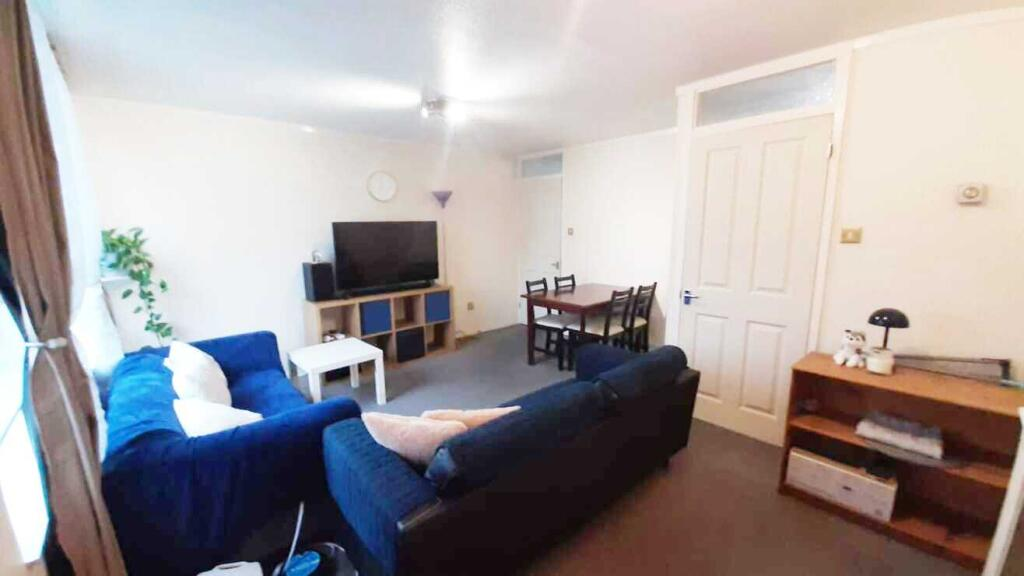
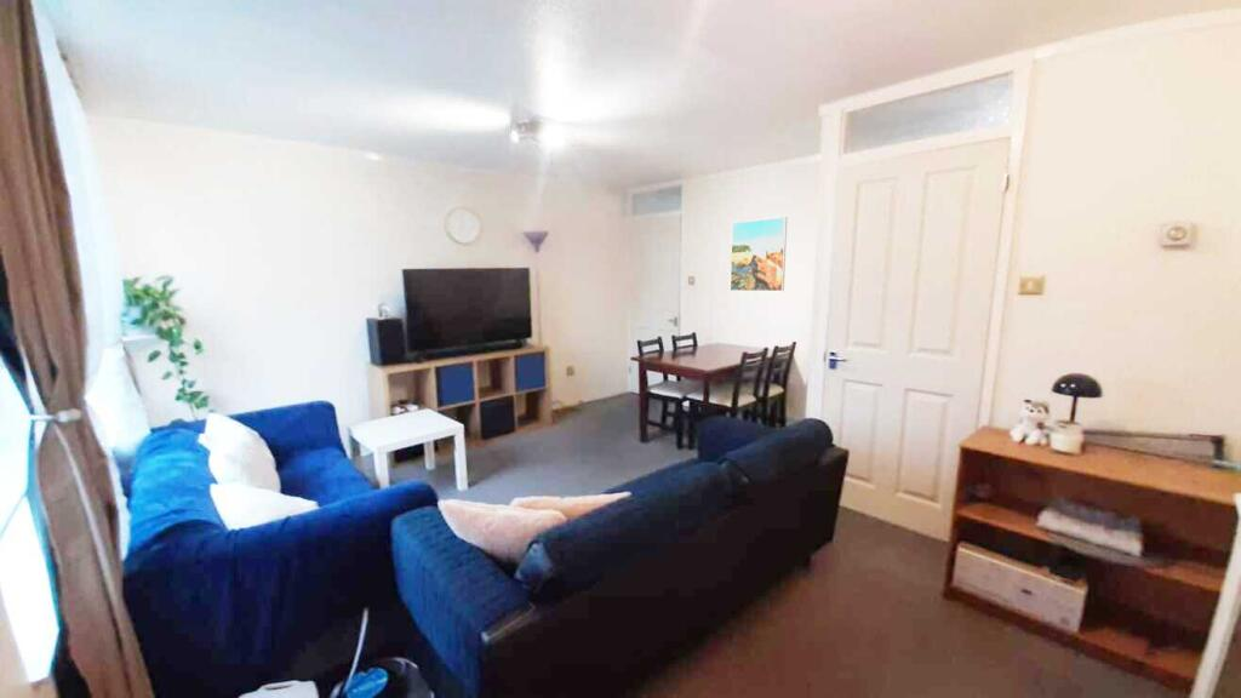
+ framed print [728,216,788,292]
